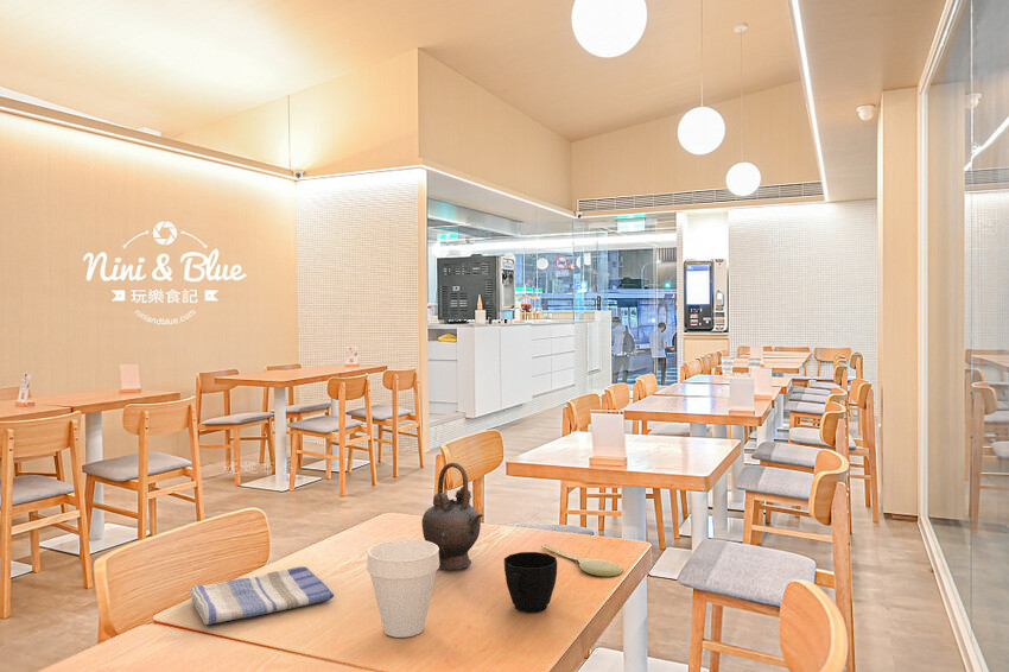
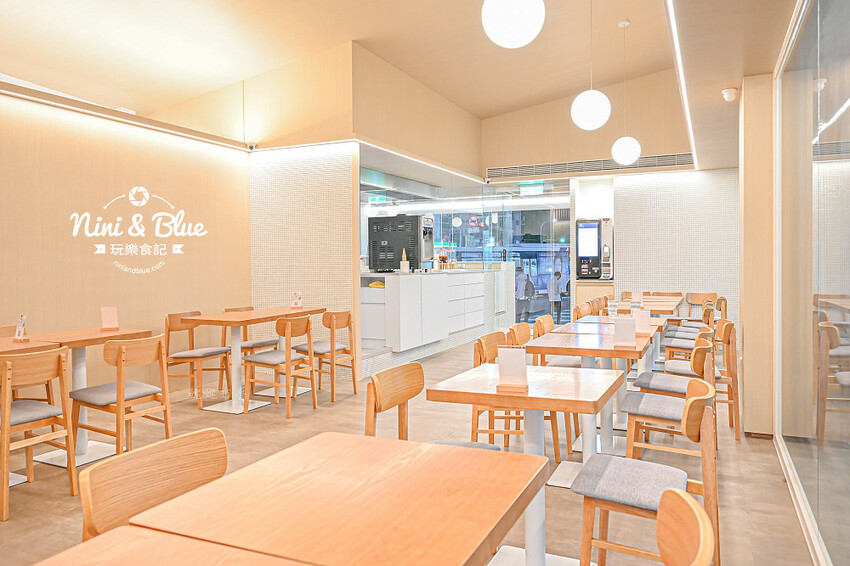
- cup [503,551,558,614]
- spoon [540,543,623,577]
- teapot [421,462,484,571]
- cup [366,538,439,639]
- dish towel [188,565,335,626]
